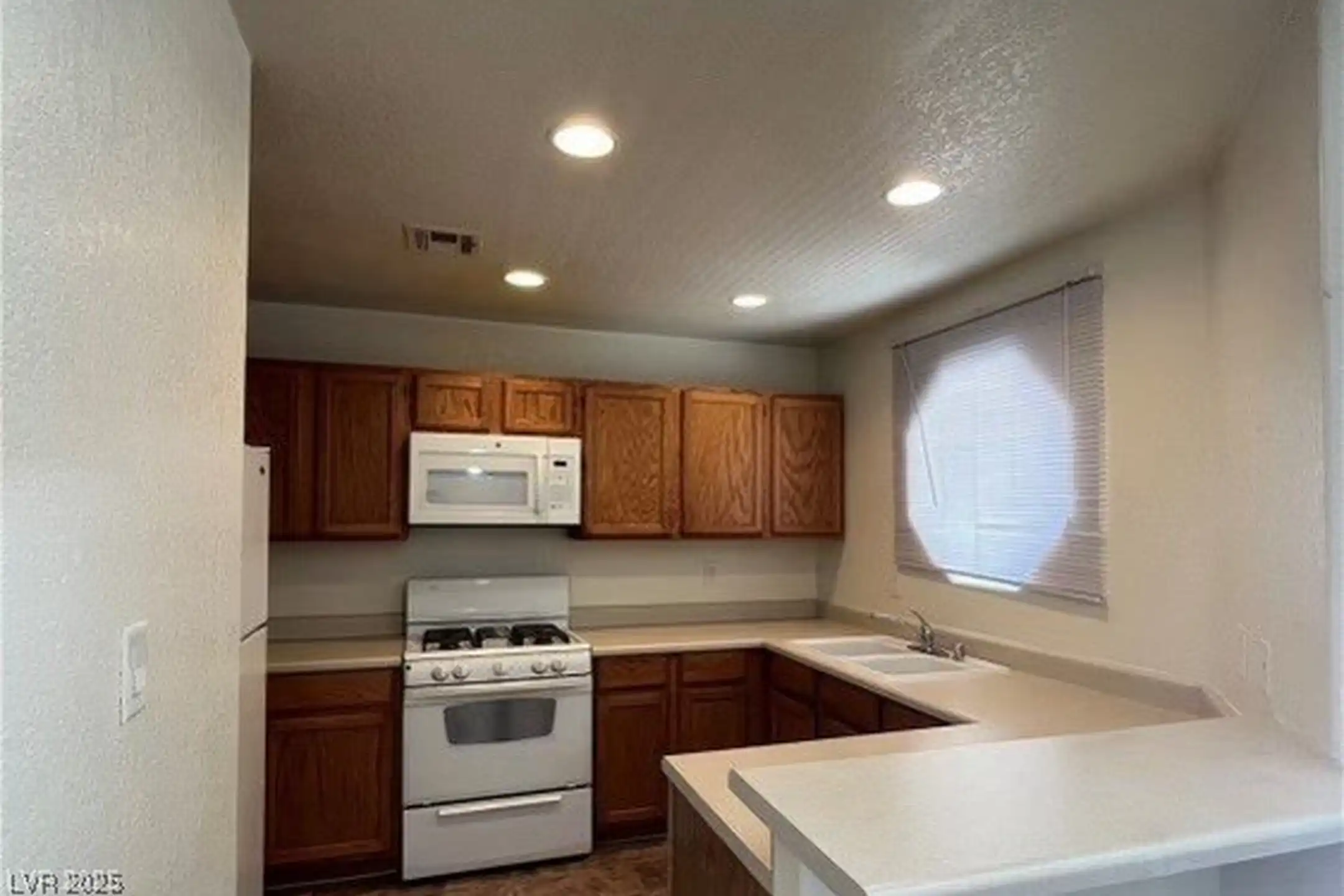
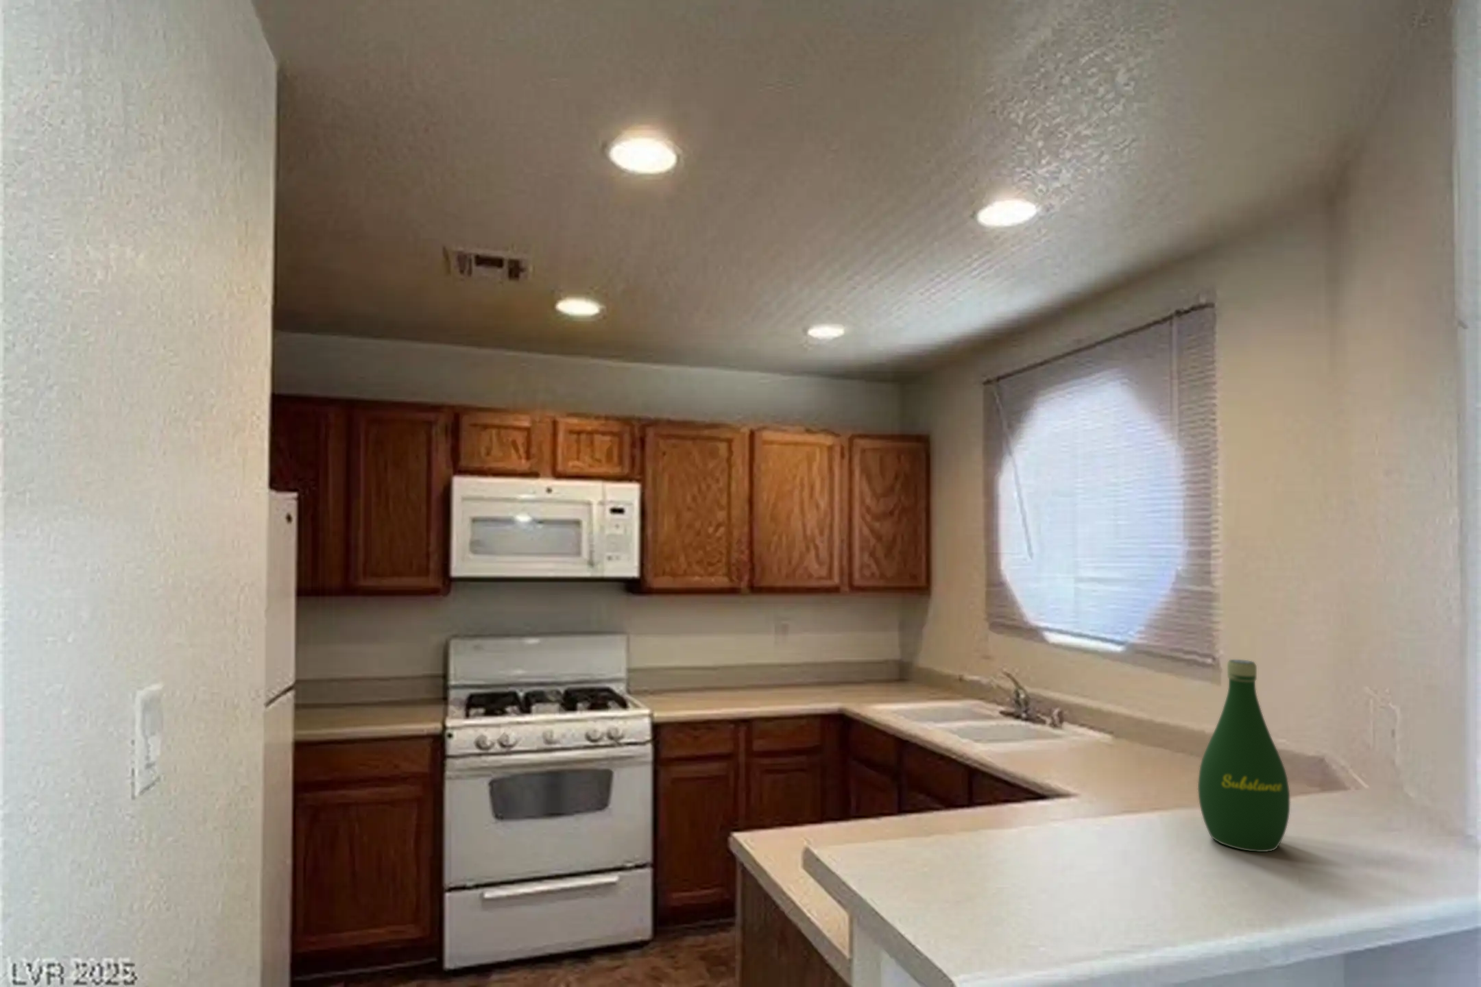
+ bottle [1197,659,1290,853]
